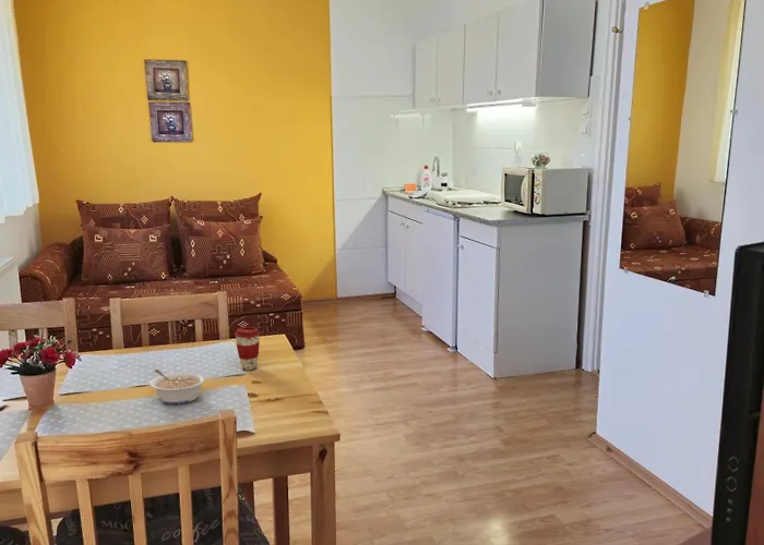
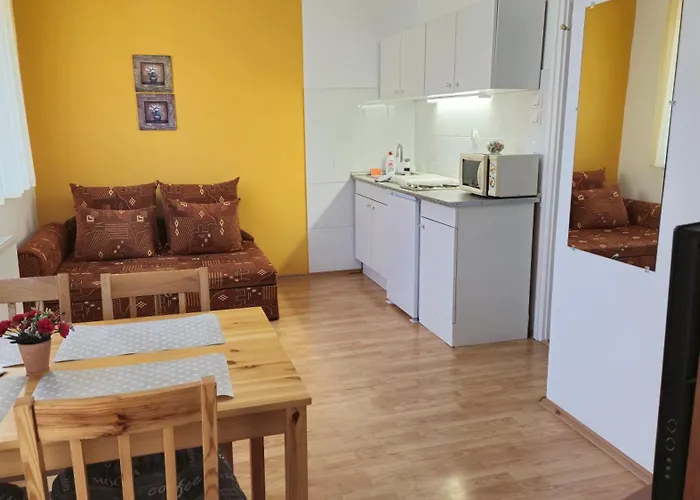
- legume [150,368,206,405]
- coffee cup [234,326,261,372]
